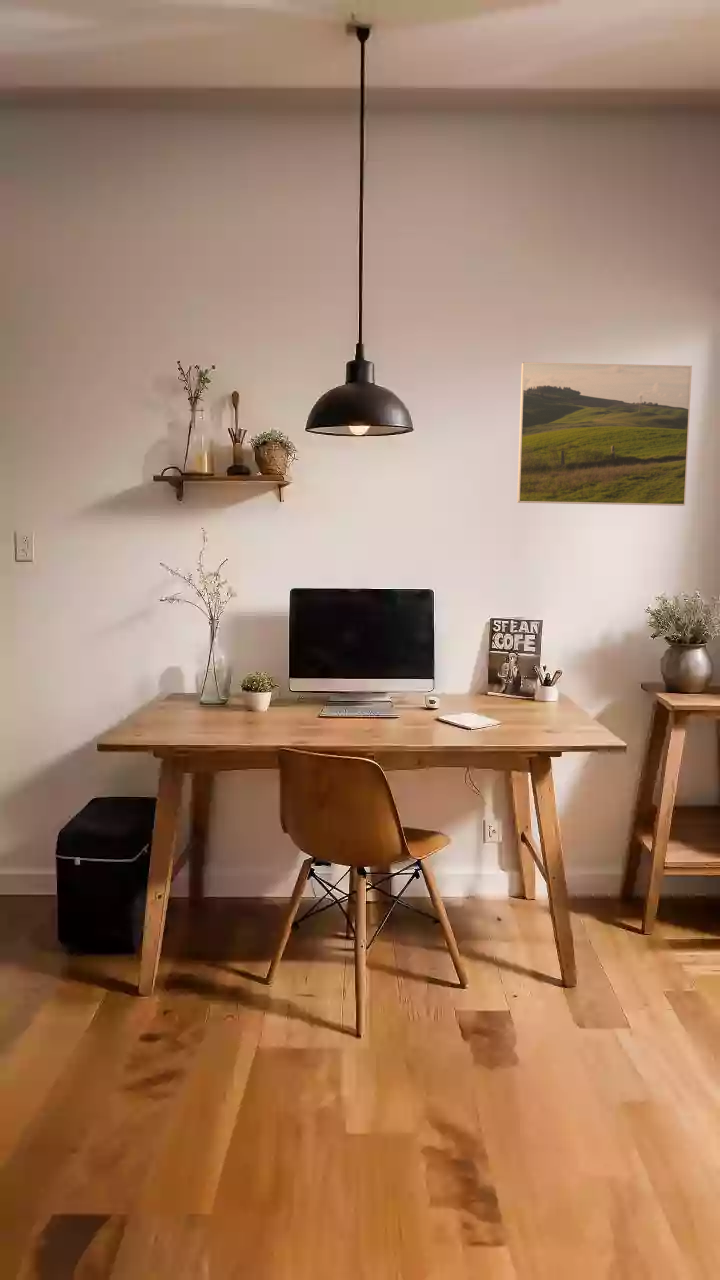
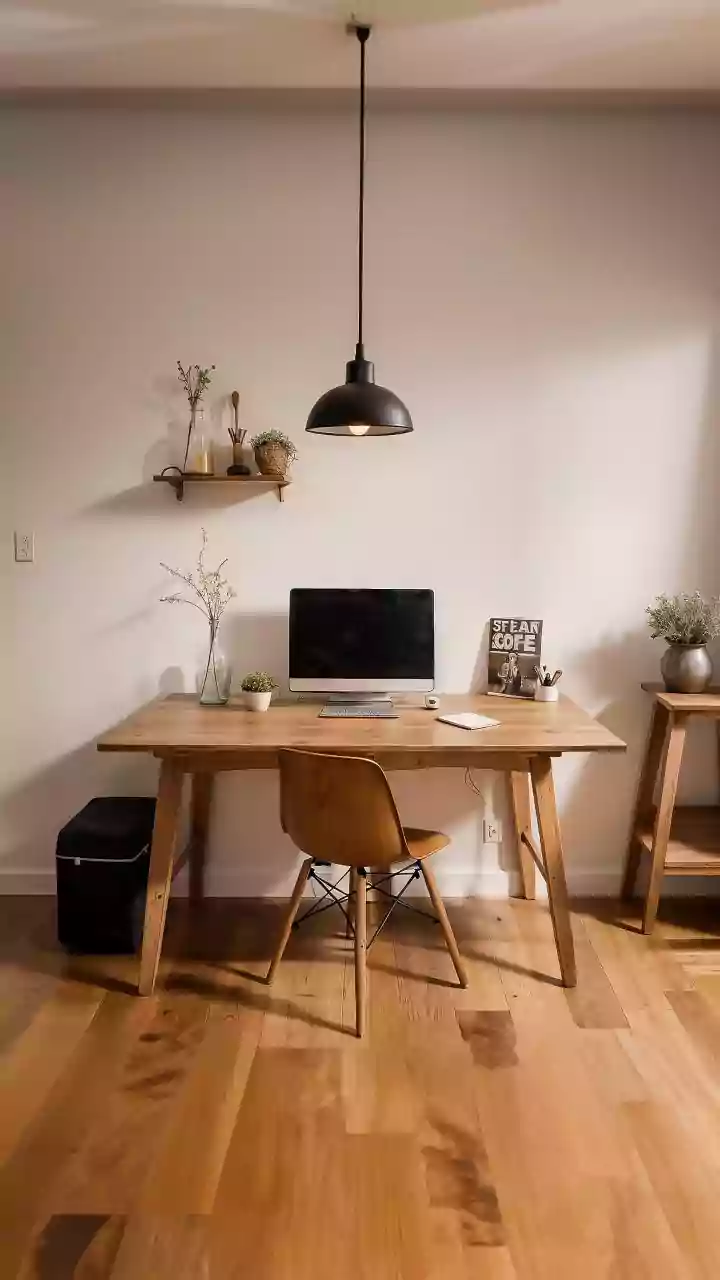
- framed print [516,361,693,507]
